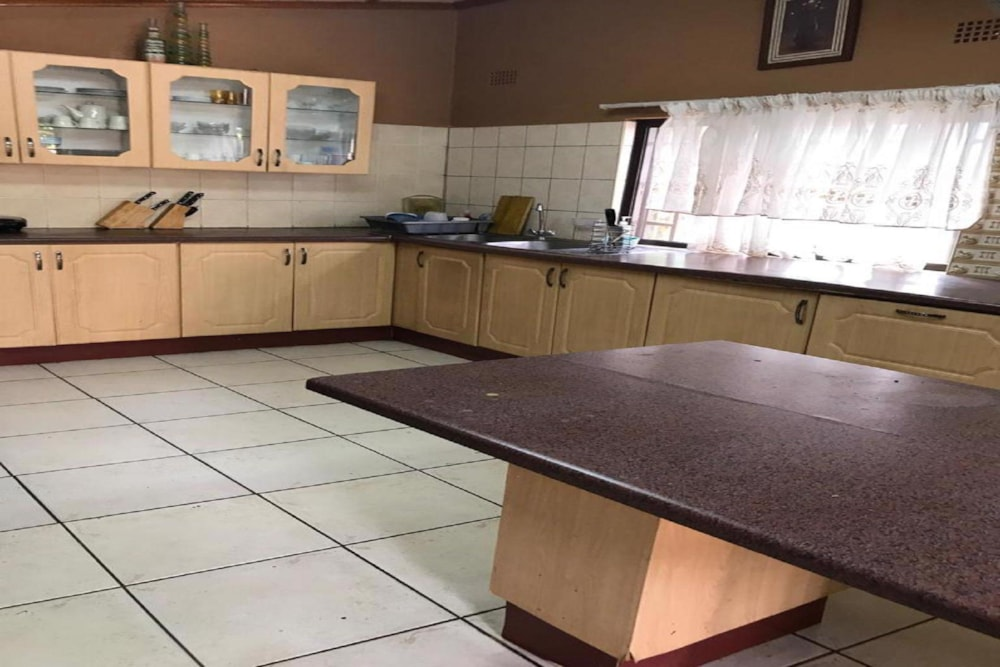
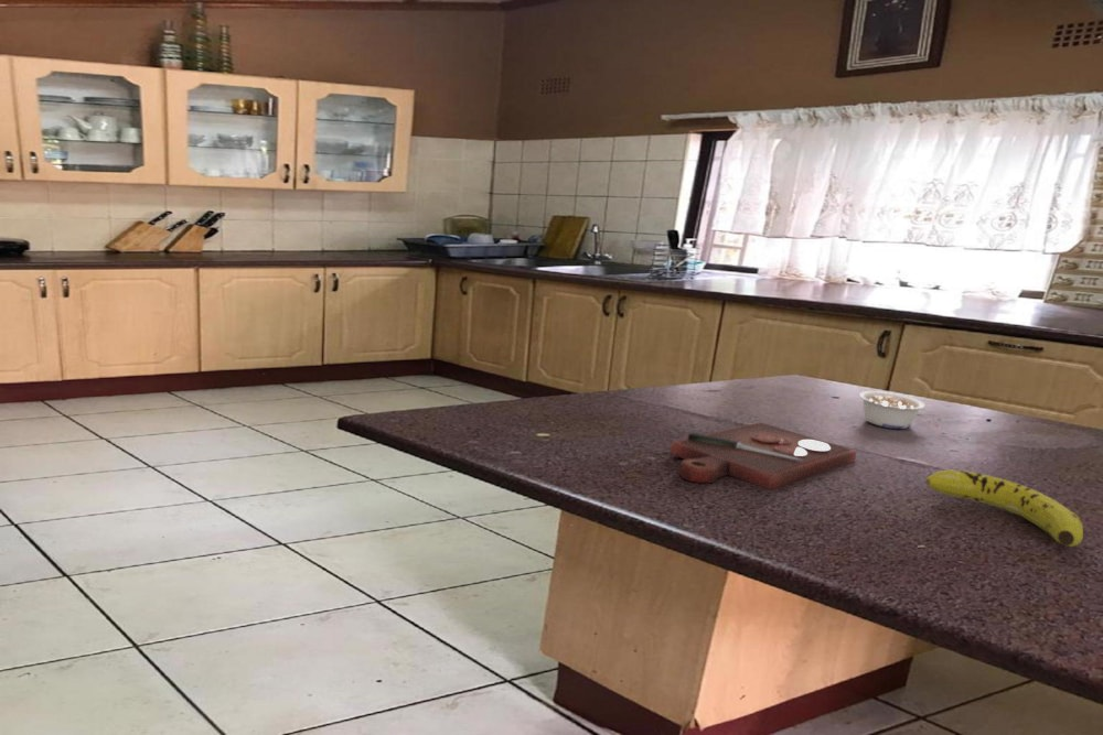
+ cutting board [668,421,857,490]
+ legume [858,390,925,430]
+ fruit [924,468,1084,548]
